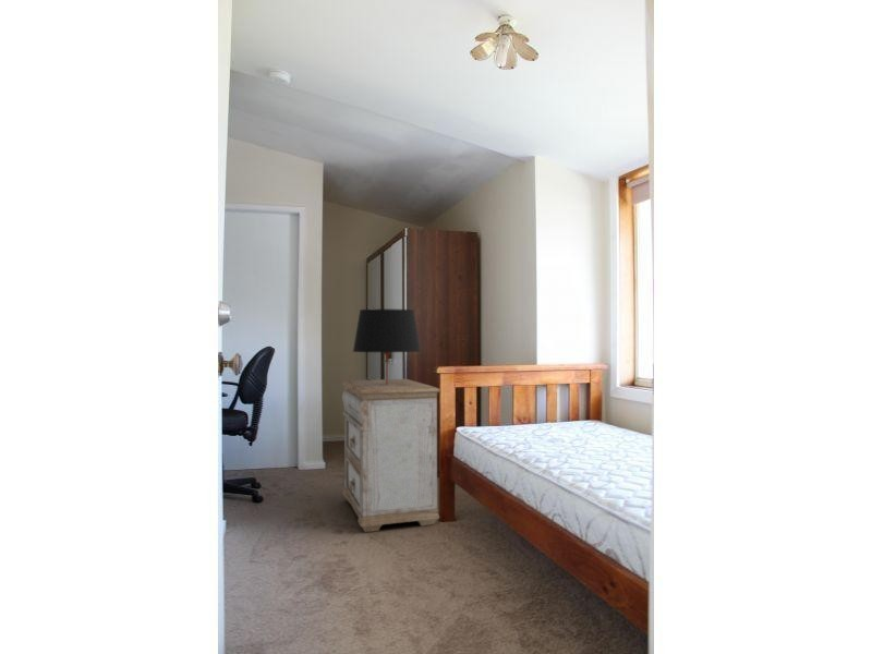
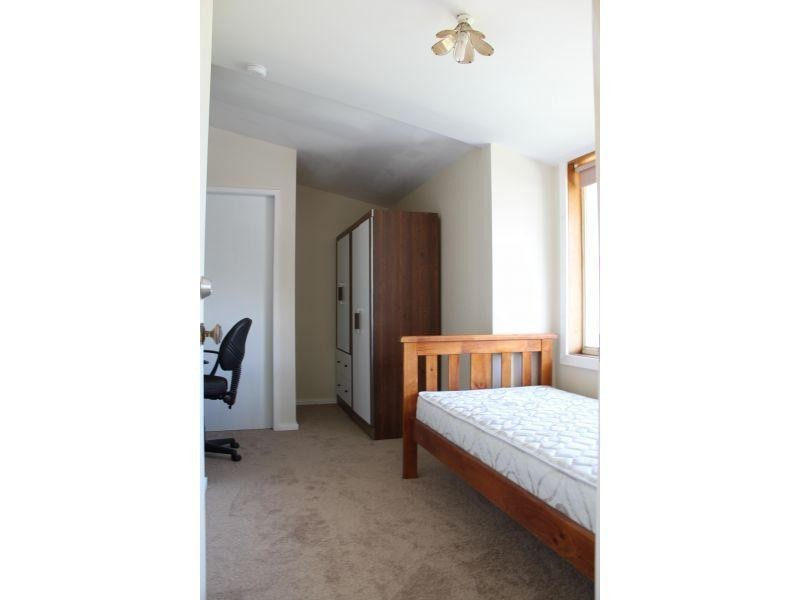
- table lamp [352,308,422,385]
- nightstand [340,378,443,533]
